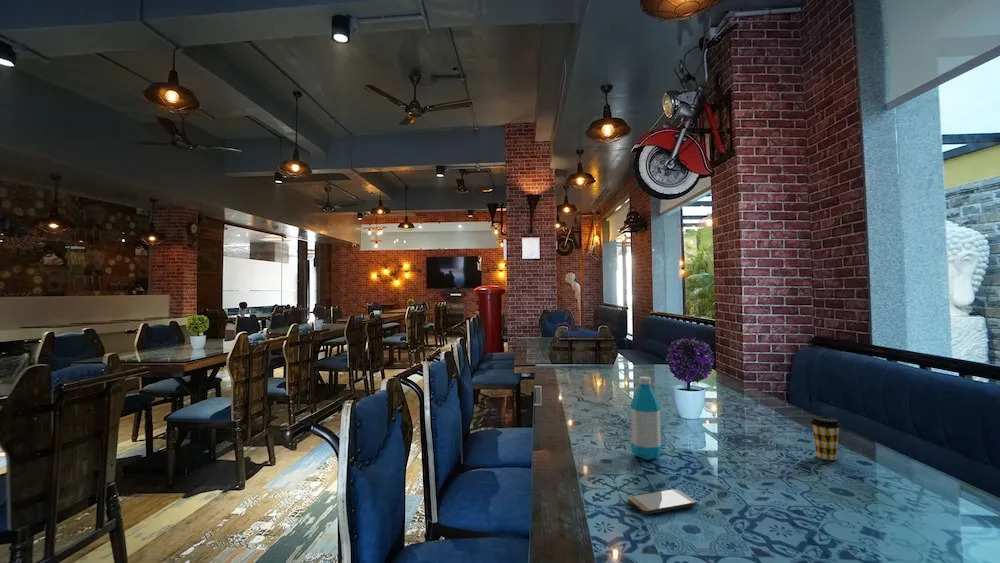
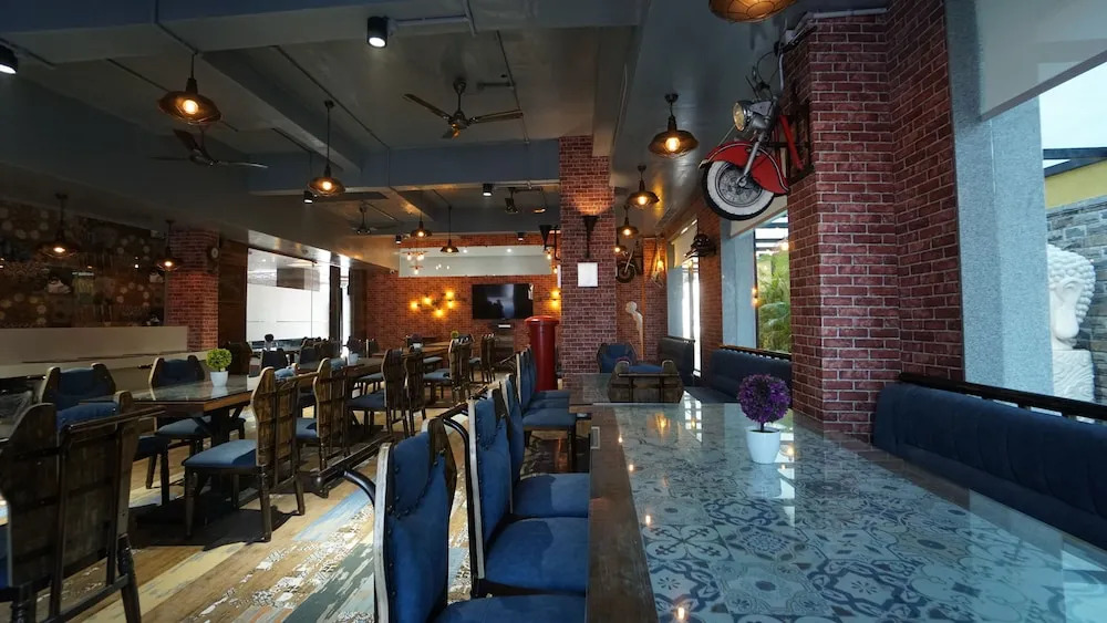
- smartphone [627,488,697,515]
- water bottle [629,376,663,461]
- coffee cup [810,415,842,461]
